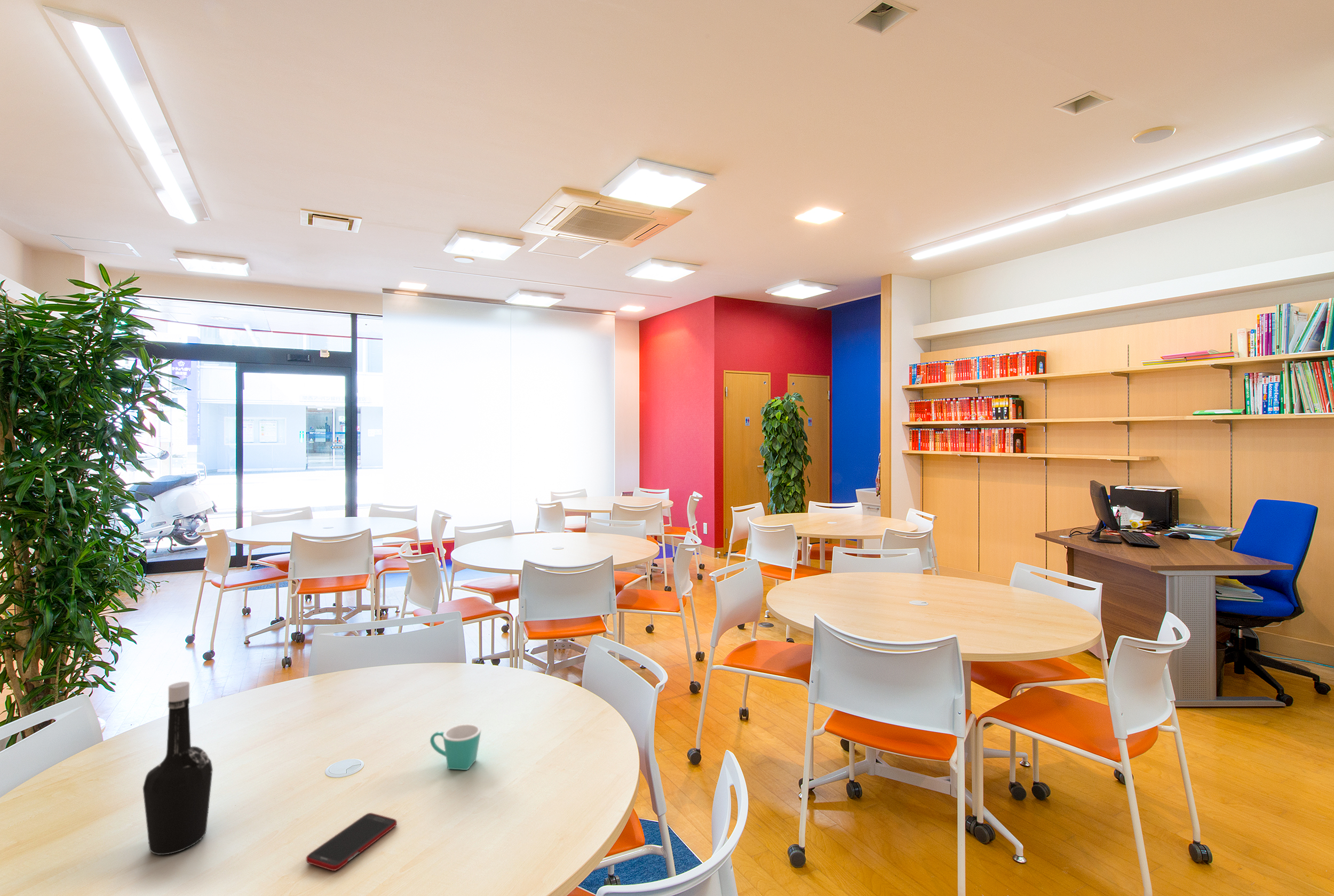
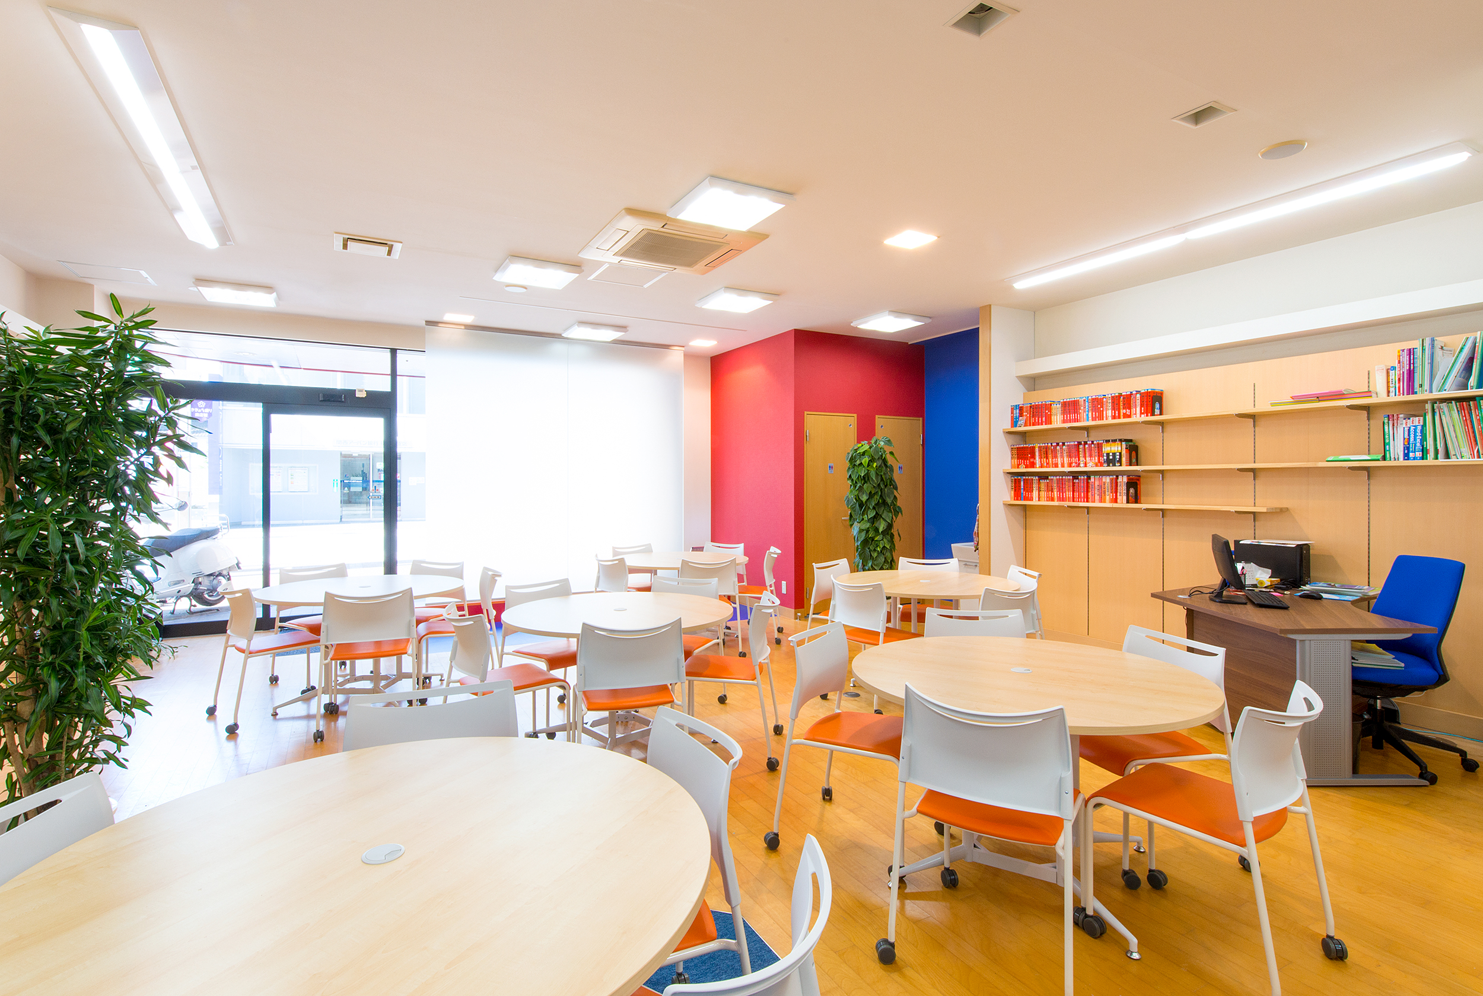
- bottle [142,681,213,855]
- cell phone [306,812,398,871]
- mug [430,724,481,771]
